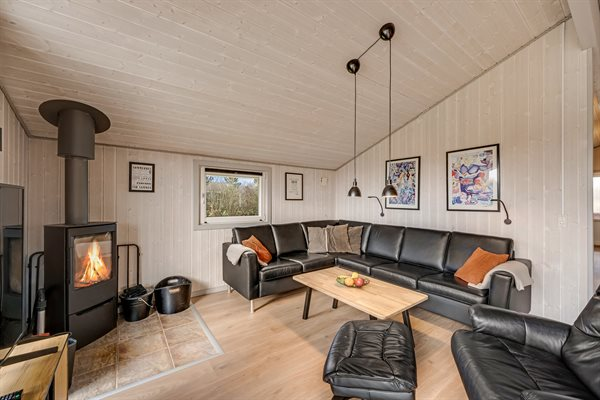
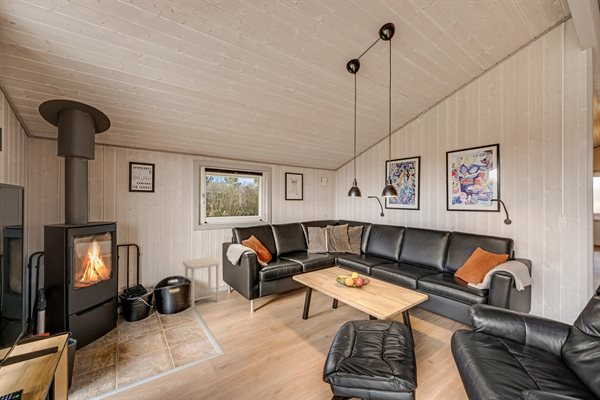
+ side table [182,256,221,308]
